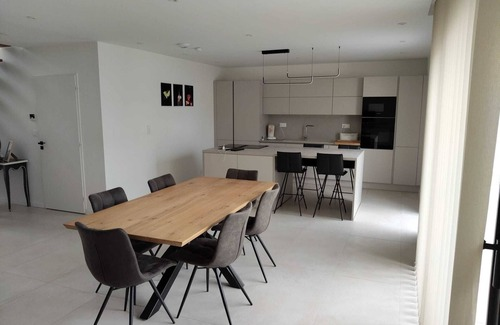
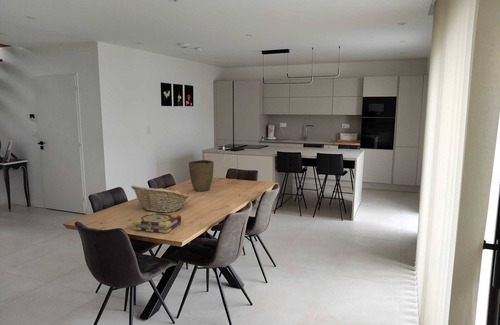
+ book [132,211,182,234]
+ fruit basket [130,185,190,214]
+ vase [188,159,215,192]
